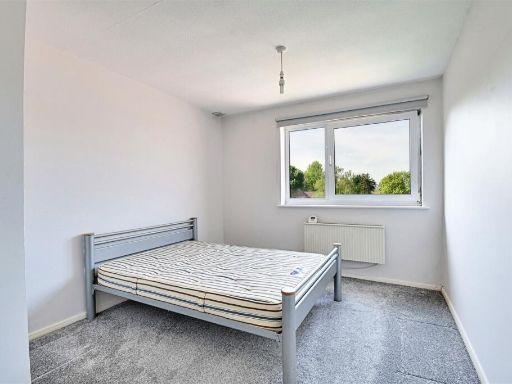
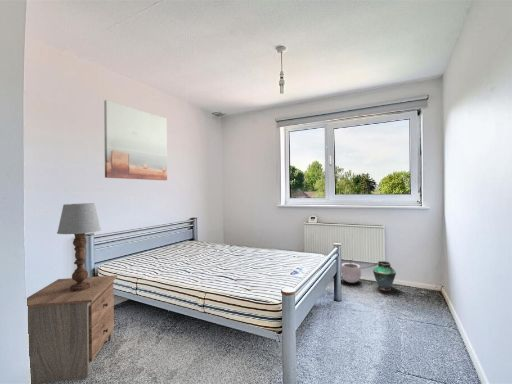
+ nightstand [26,274,118,384]
+ vase [372,260,397,292]
+ table lamp [56,202,102,292]
+ wall art [103,99,168,181]
+ plant pot [340,258,362,284]
